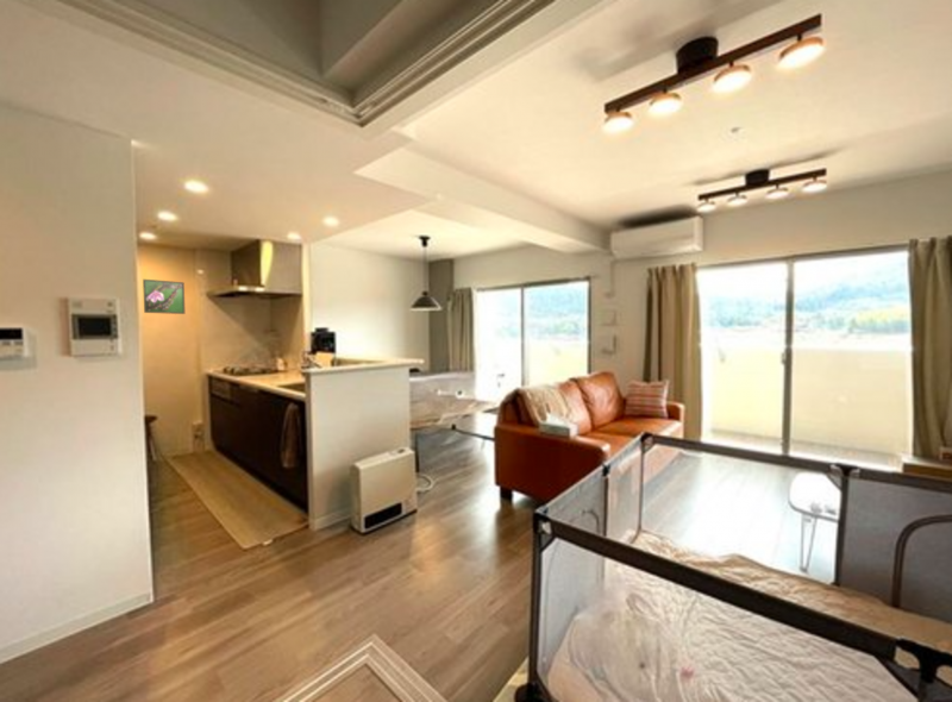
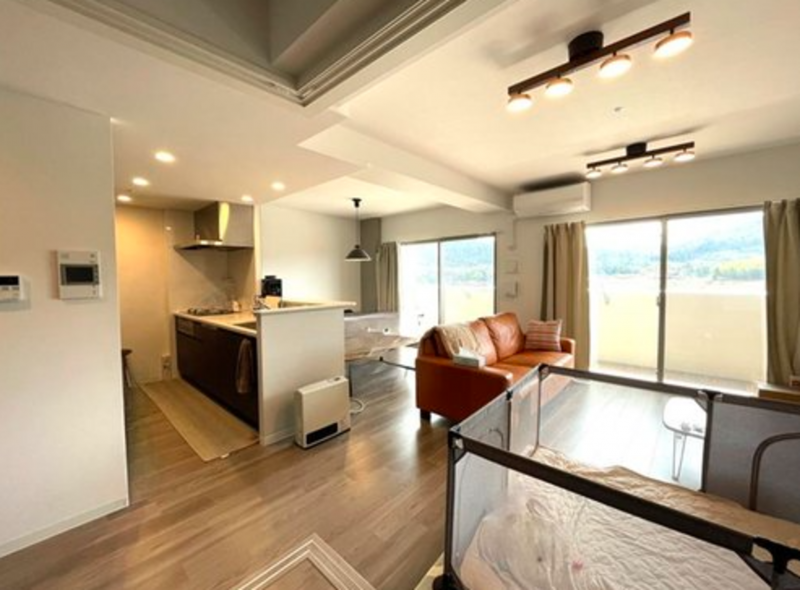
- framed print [142,278,186,315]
